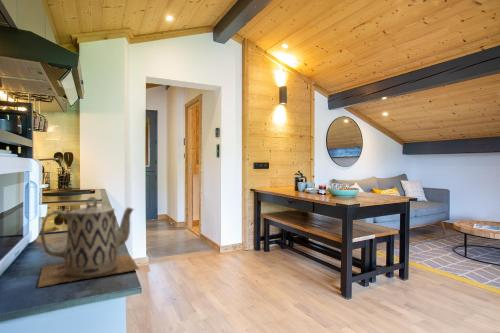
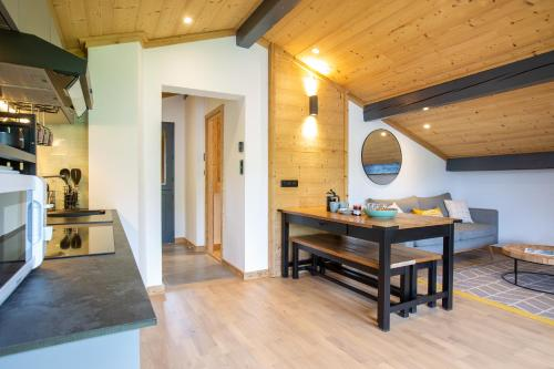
- teapot [37,196,140,288]
